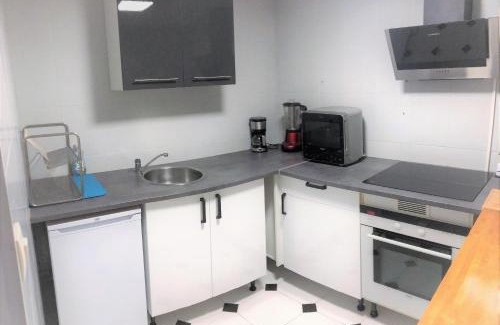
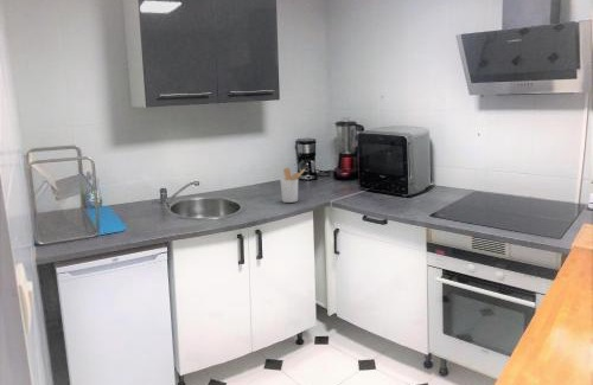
+ utensil holder [279,167,306,204]
